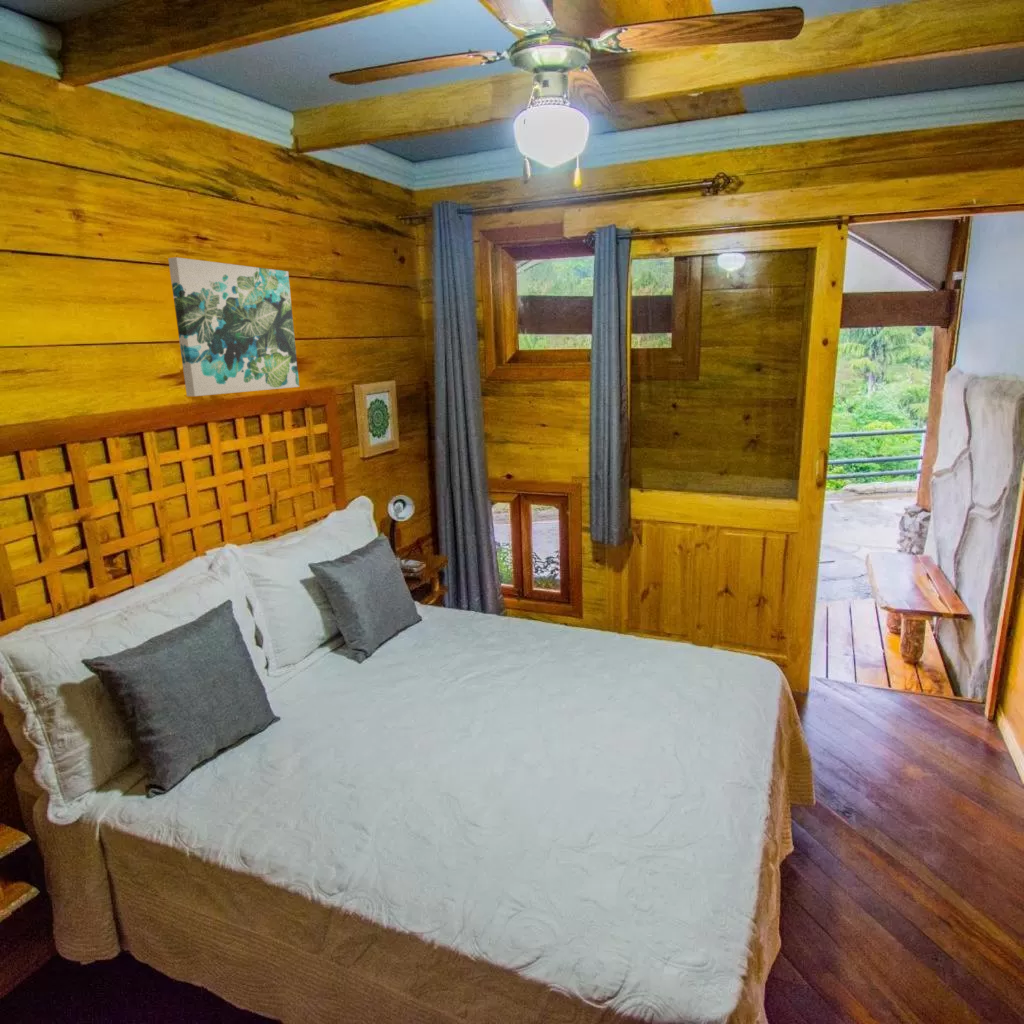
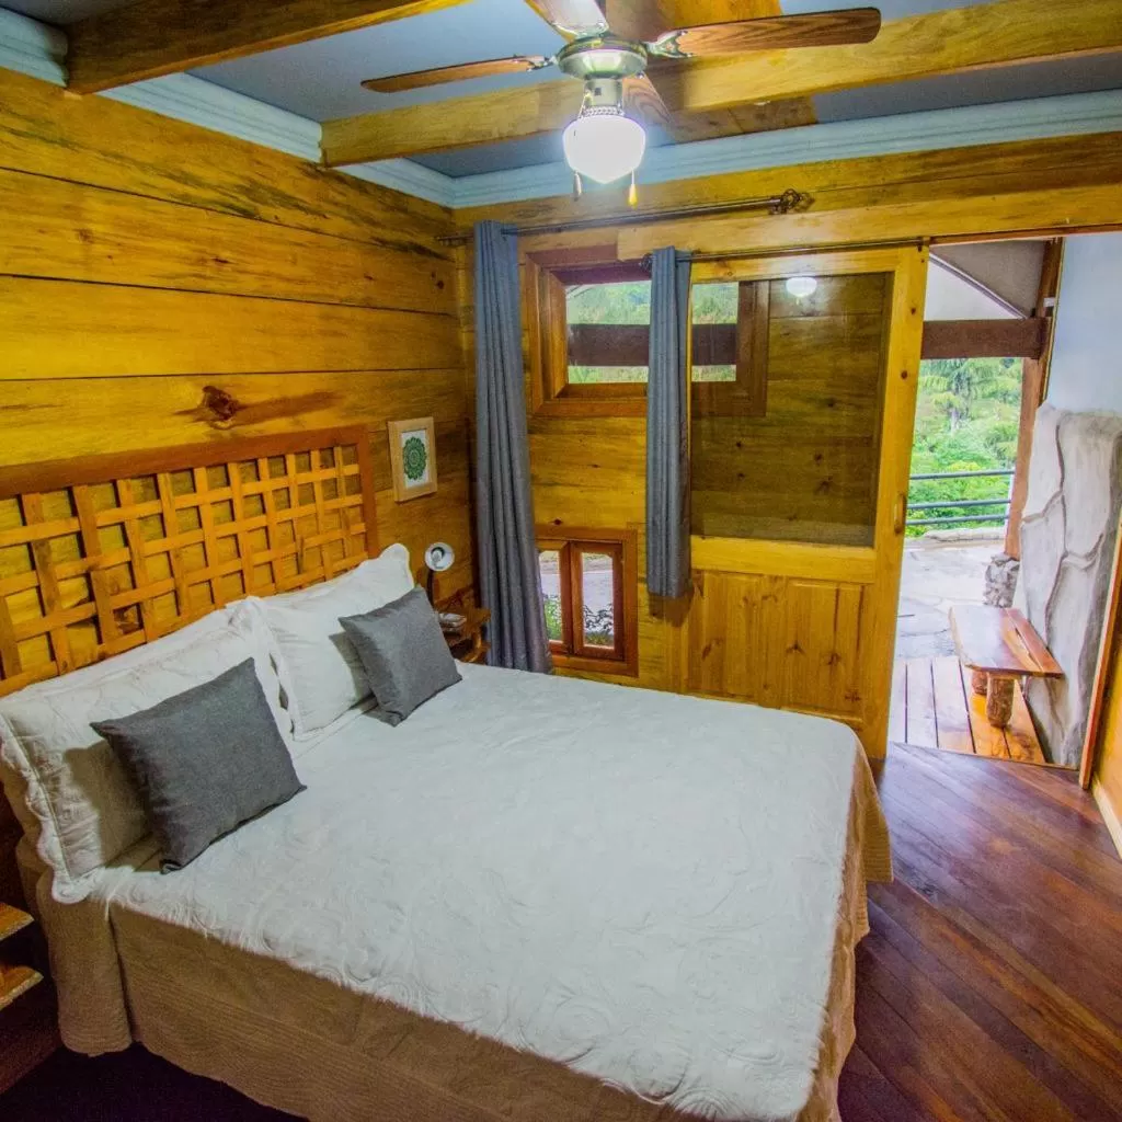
- wall art [167,256,300,397]
